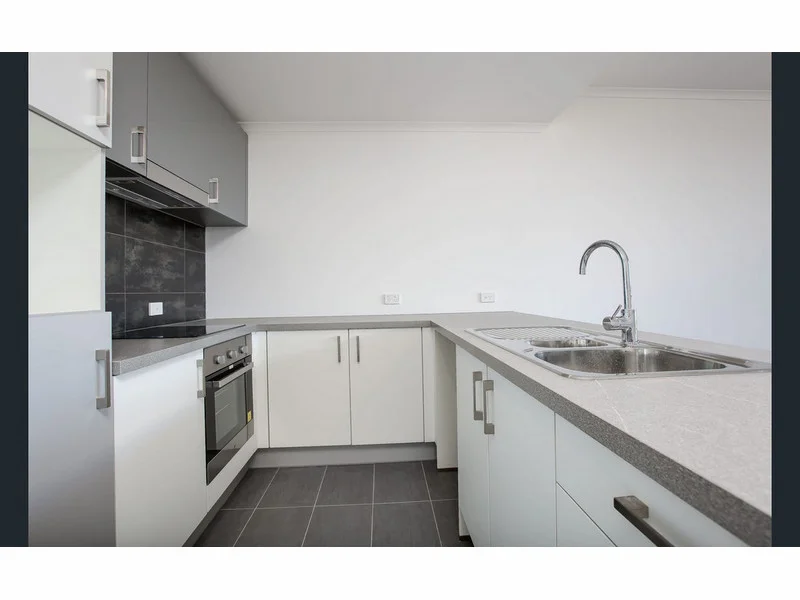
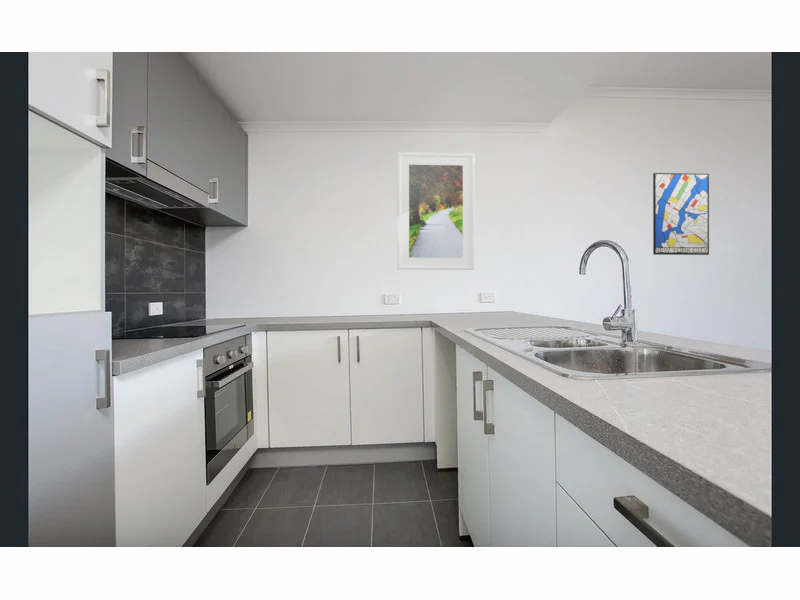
+ wall art [652,172,710,256]
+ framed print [396,151,476,271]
